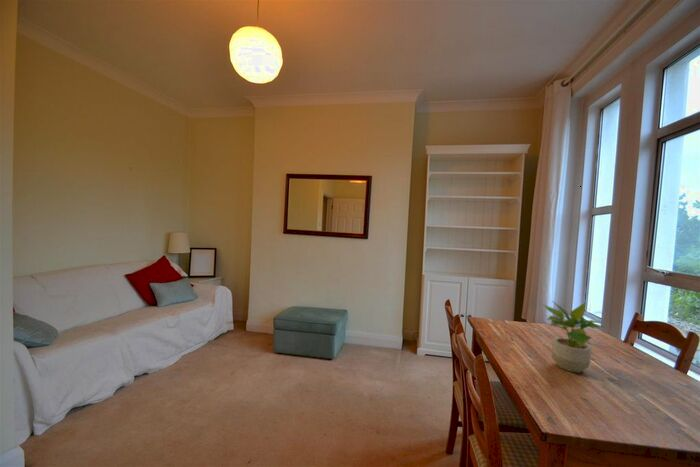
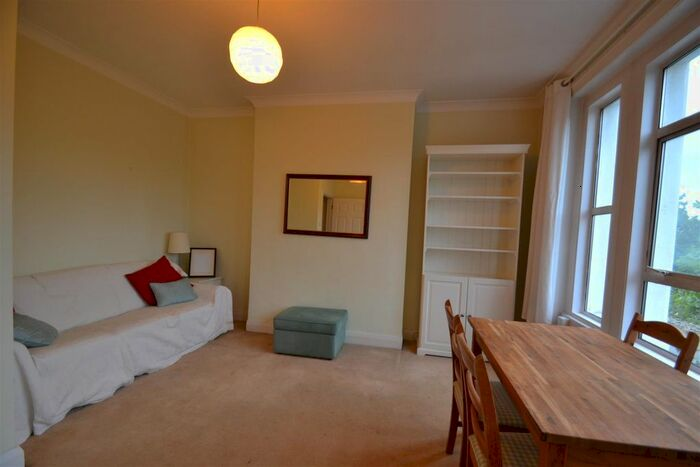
- potted plant [543,301,608,374]
